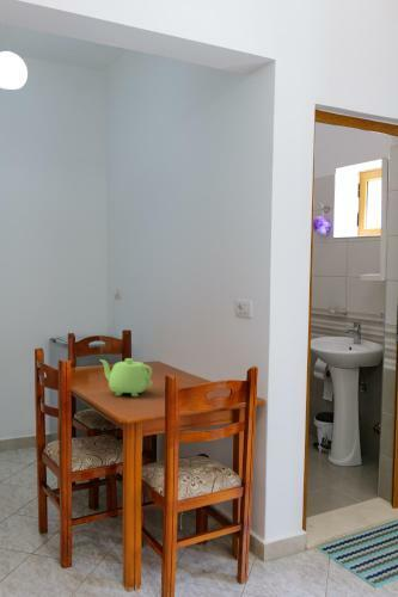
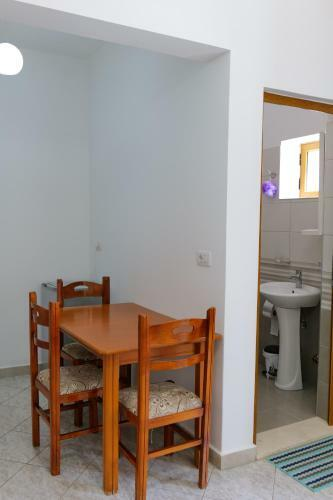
- teapot [98,357,153,398]
